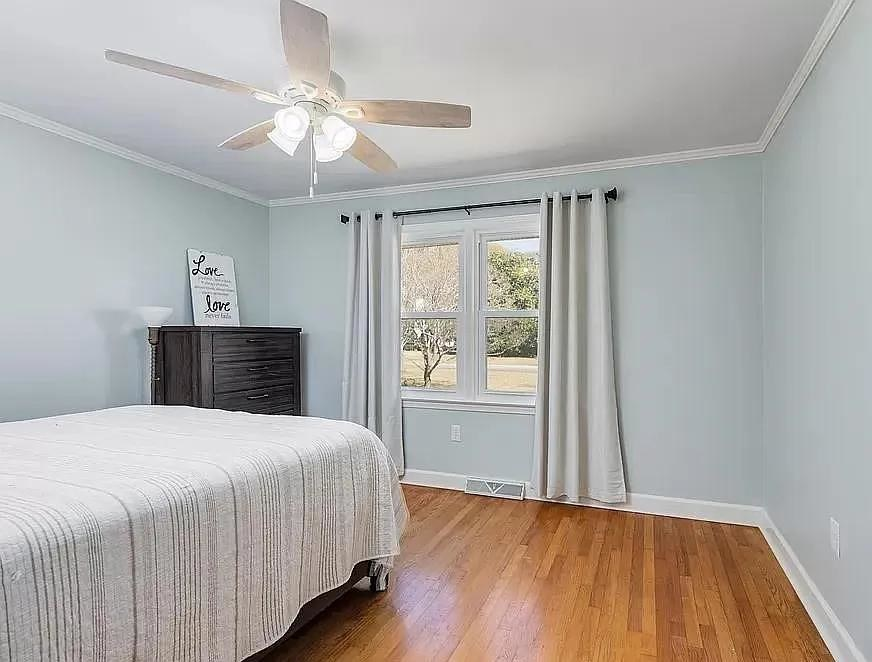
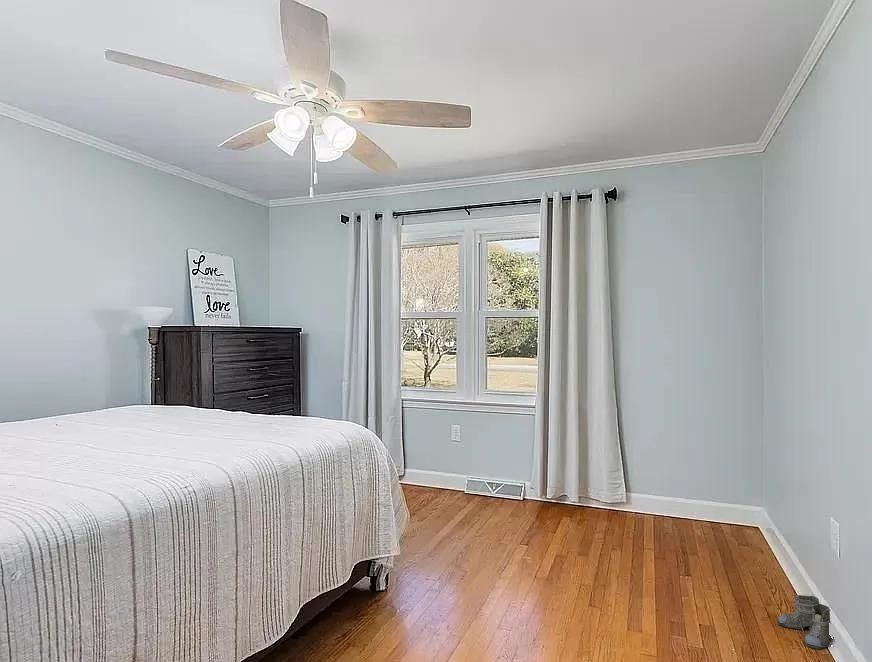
+ boots [777,594,837,650]
